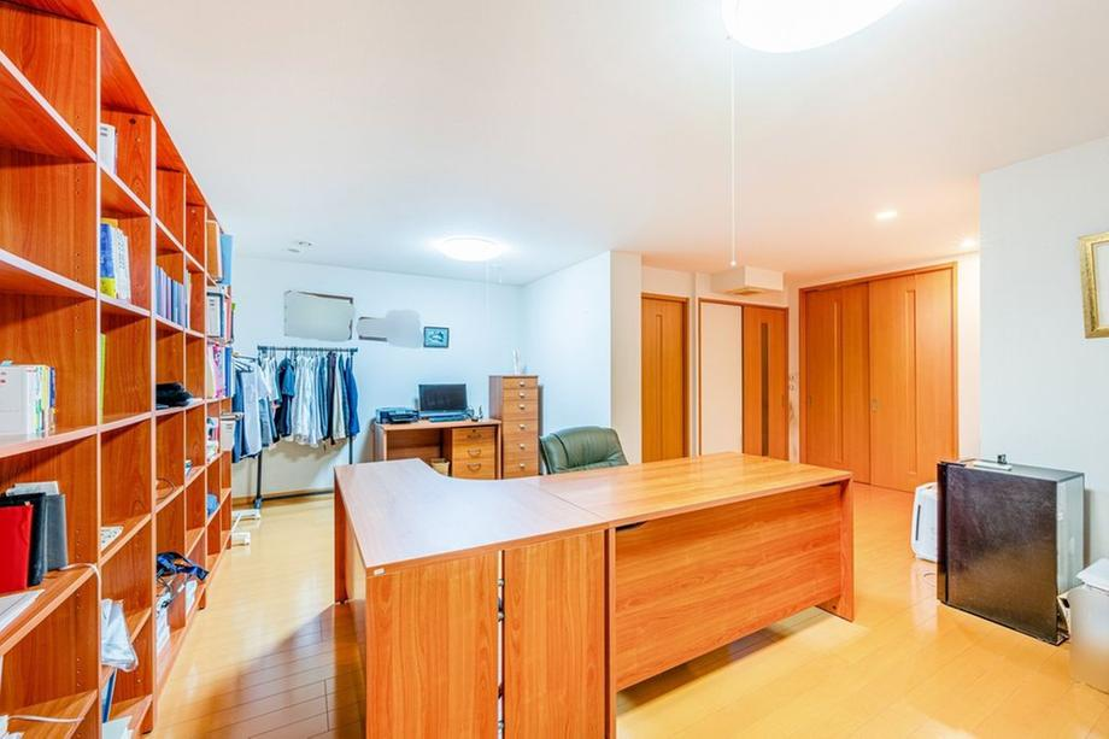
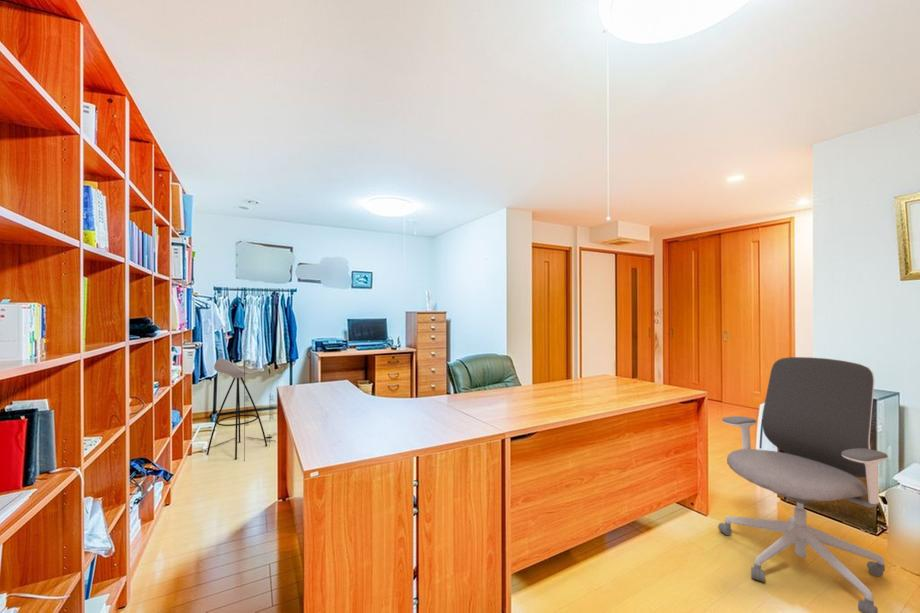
+ office chair [717,356,889,613]
+ stool [189,358,277,462]
